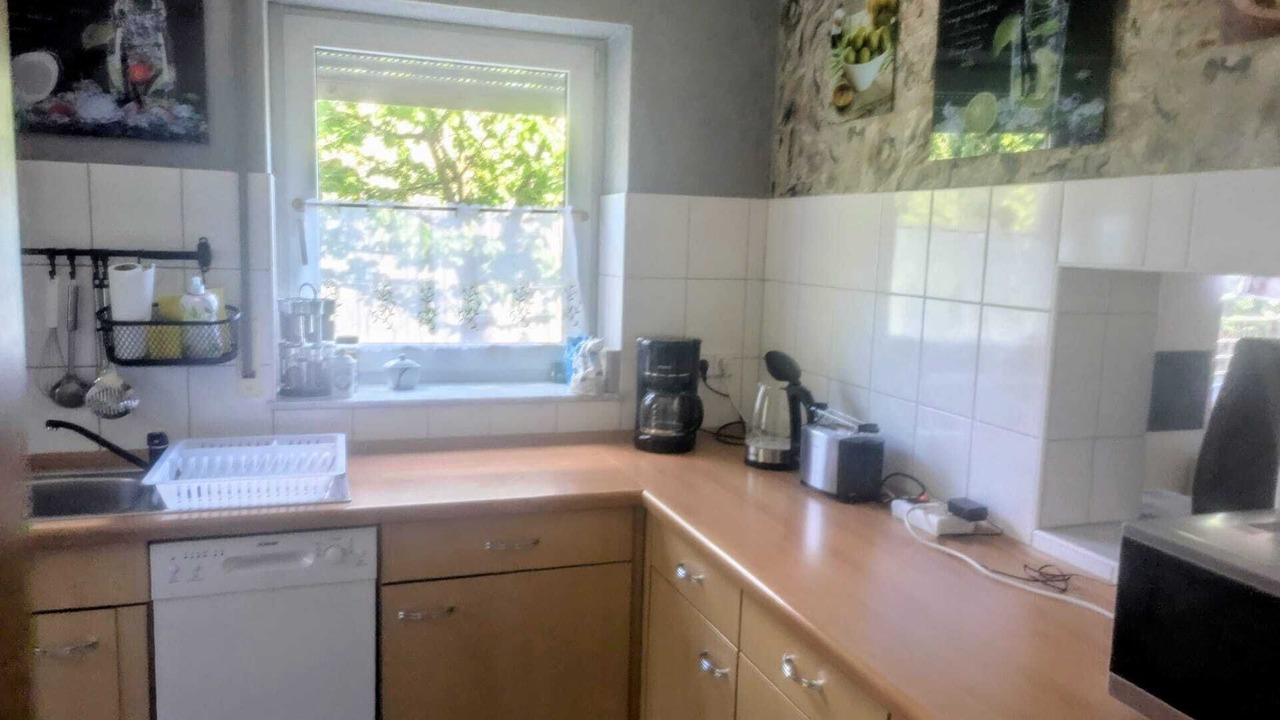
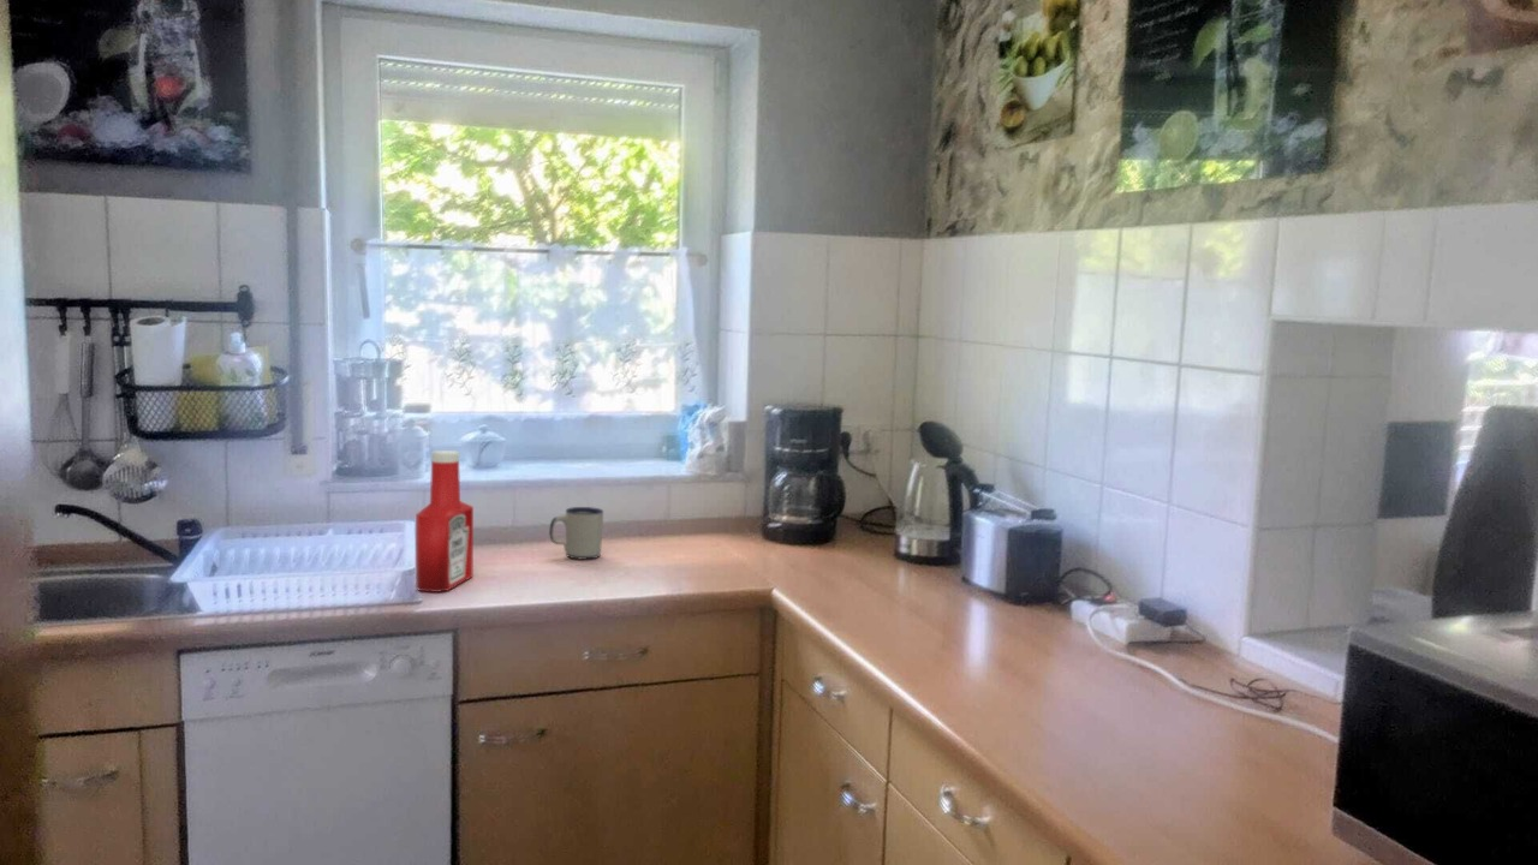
+ mug [548,506,604,561]
+ soap bottle [415,449,475,593]
